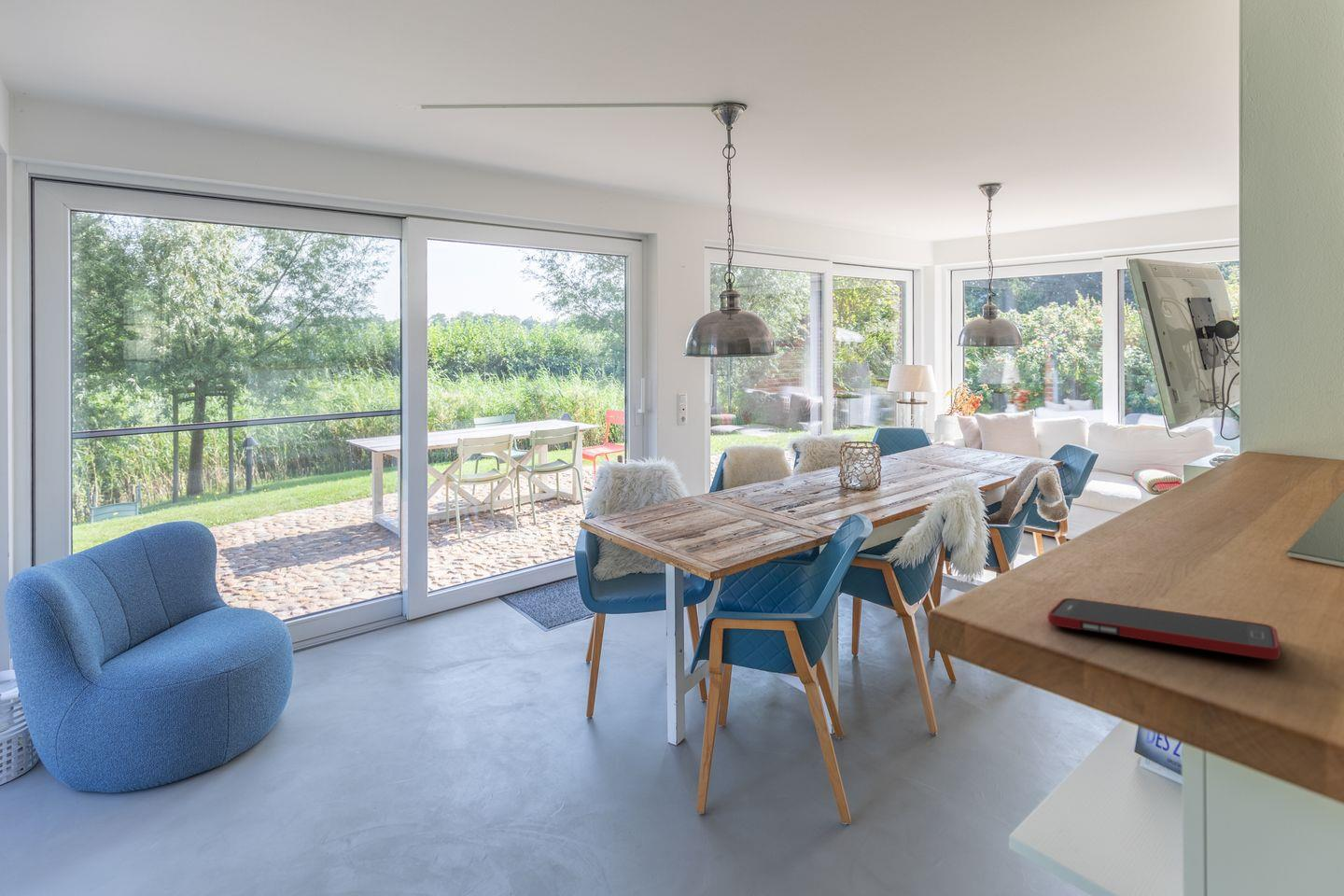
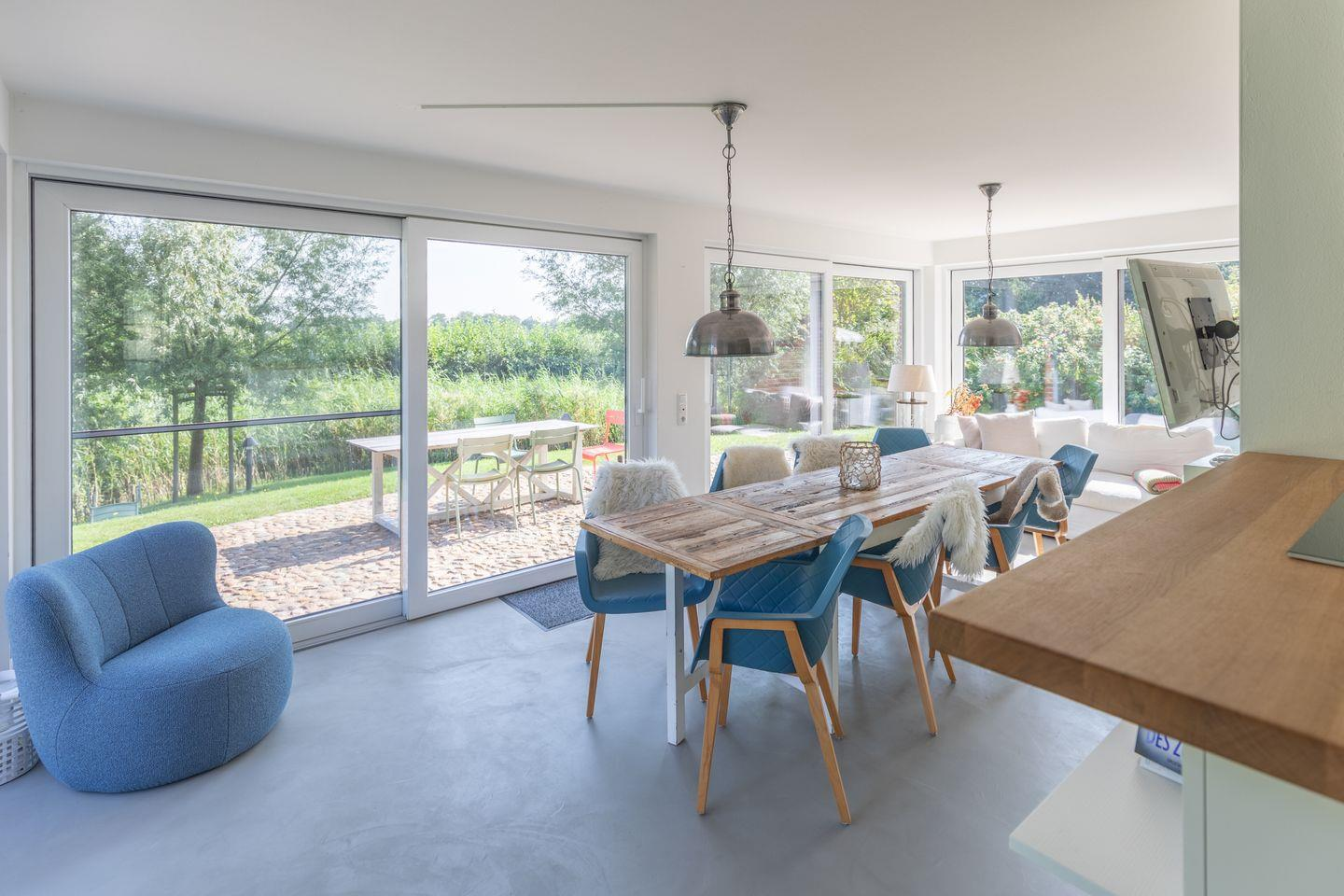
- cell phone [1047,597,1281,661]
